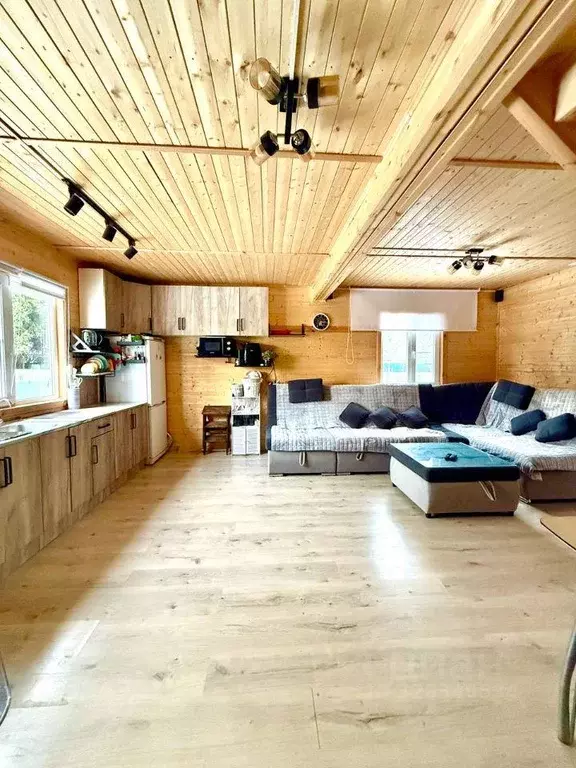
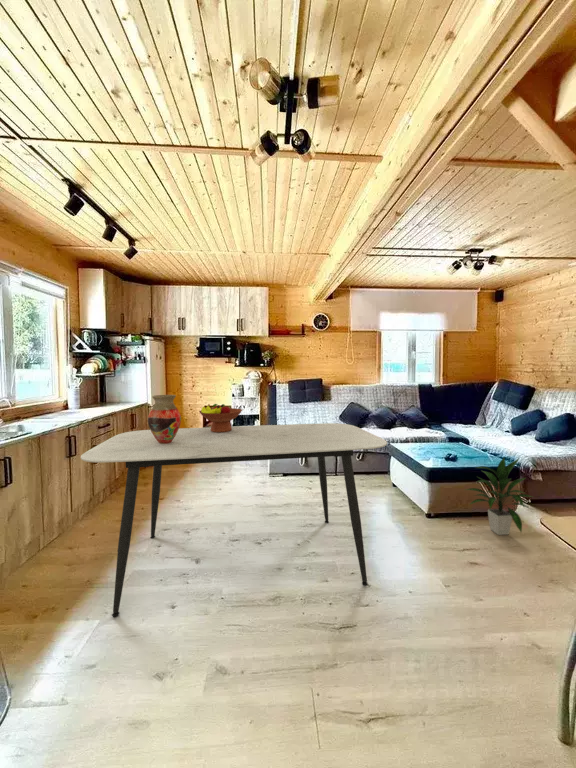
+ fruit bowl [198,403,243,432]
+ indoor plant [465,457,534,536]
+ vase [147,394,182,444]
+ dining table [80,422,388,618]
